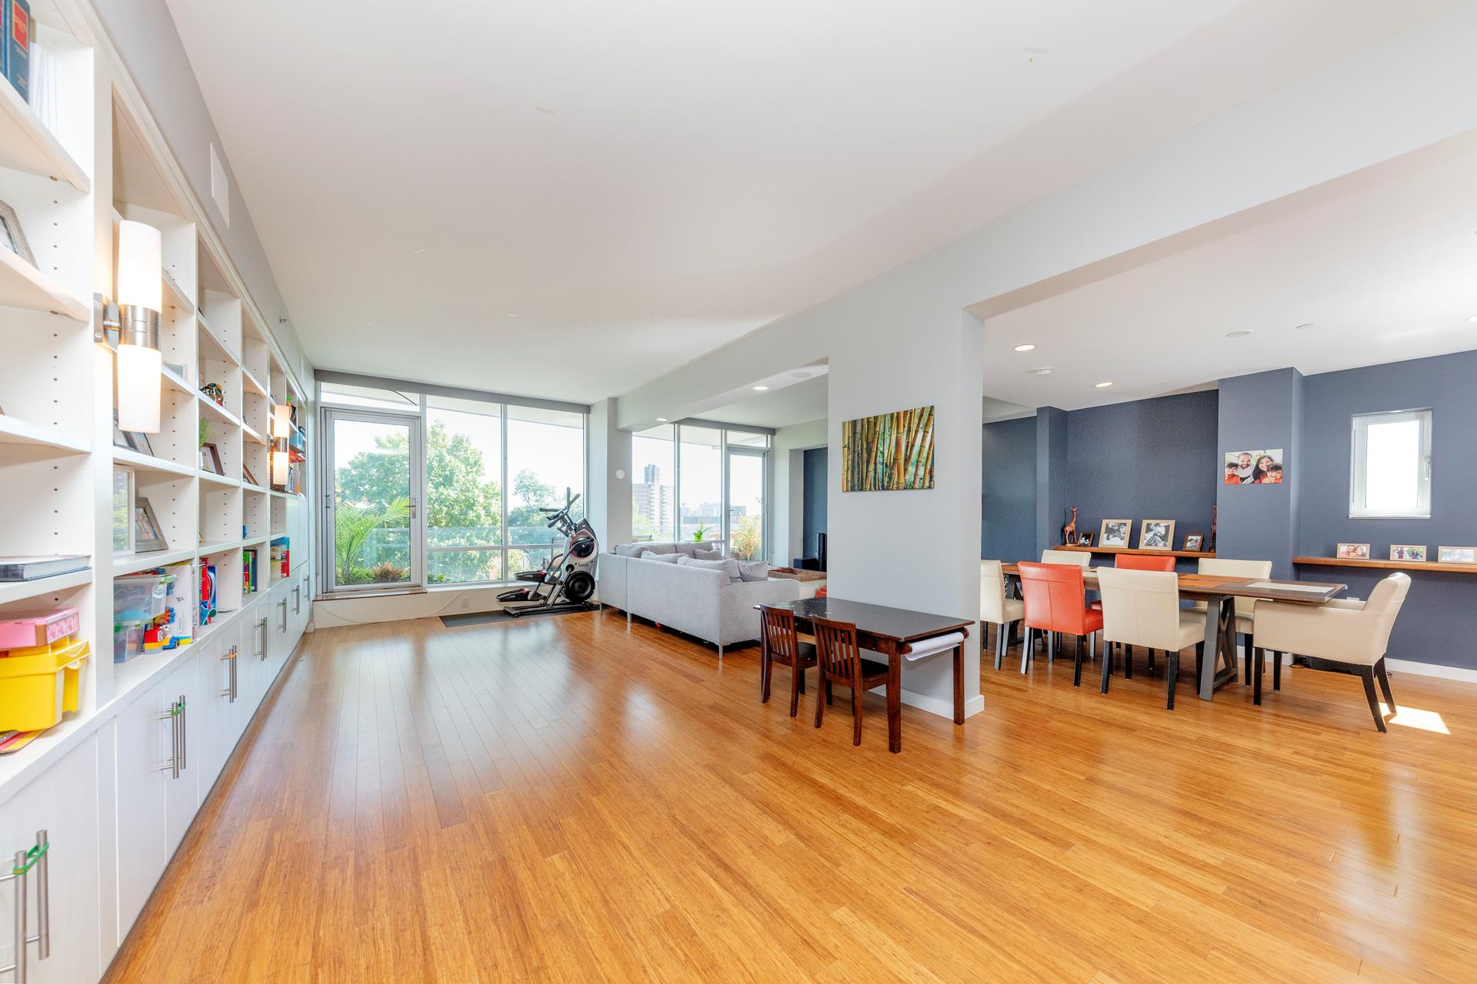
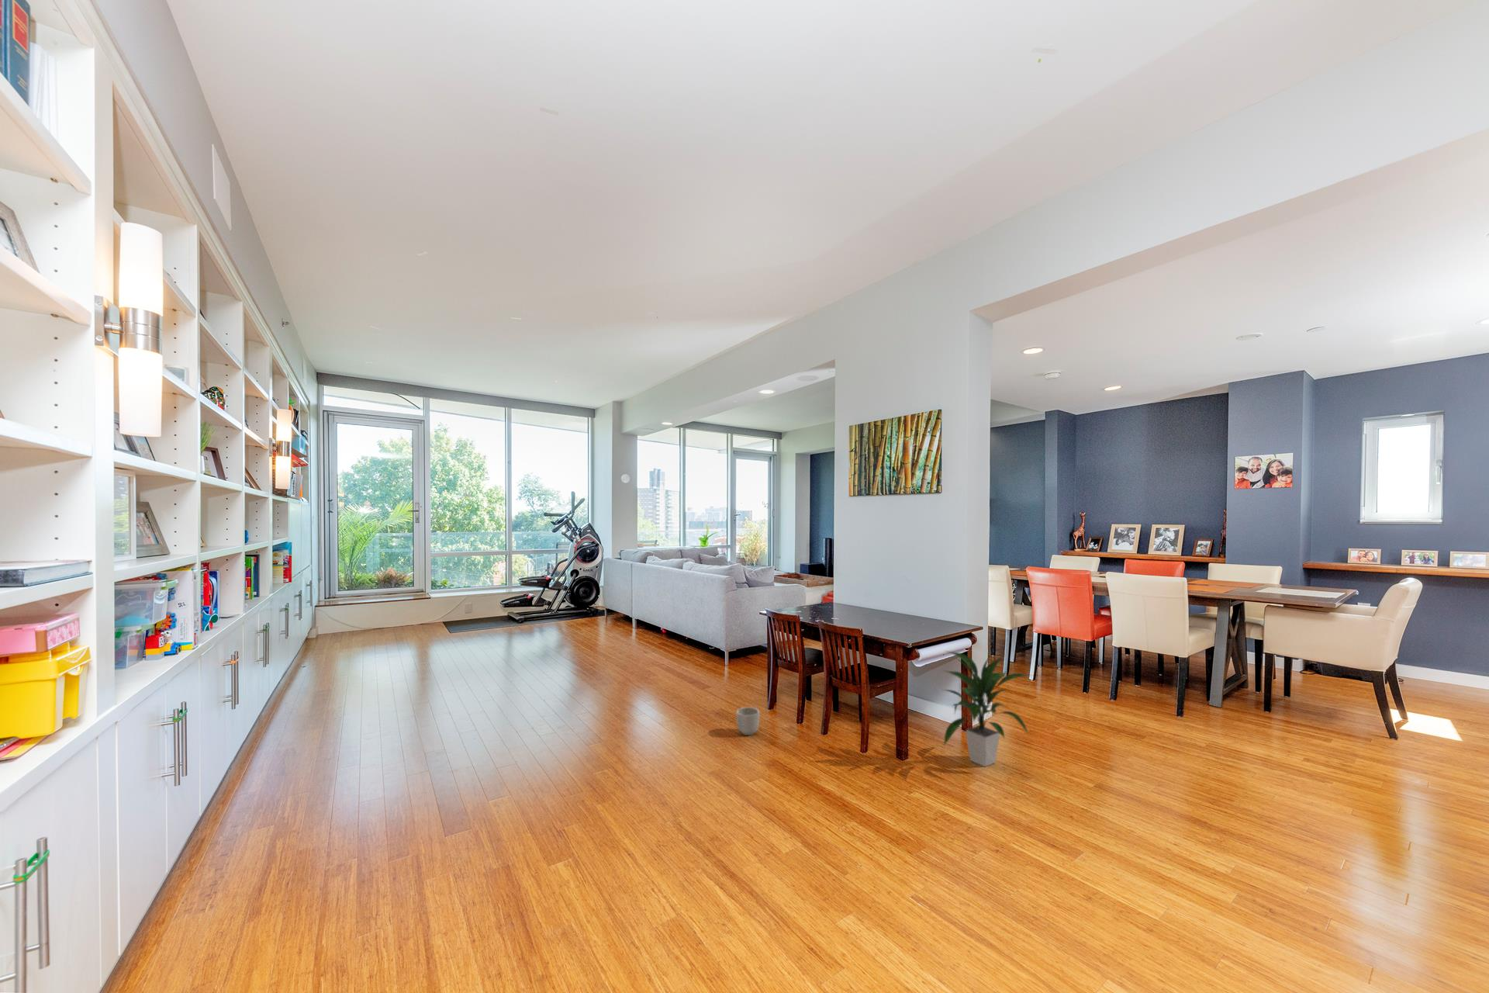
+ indoor plant [941,651,1033,767]
+ planter [736,707,761,736]
